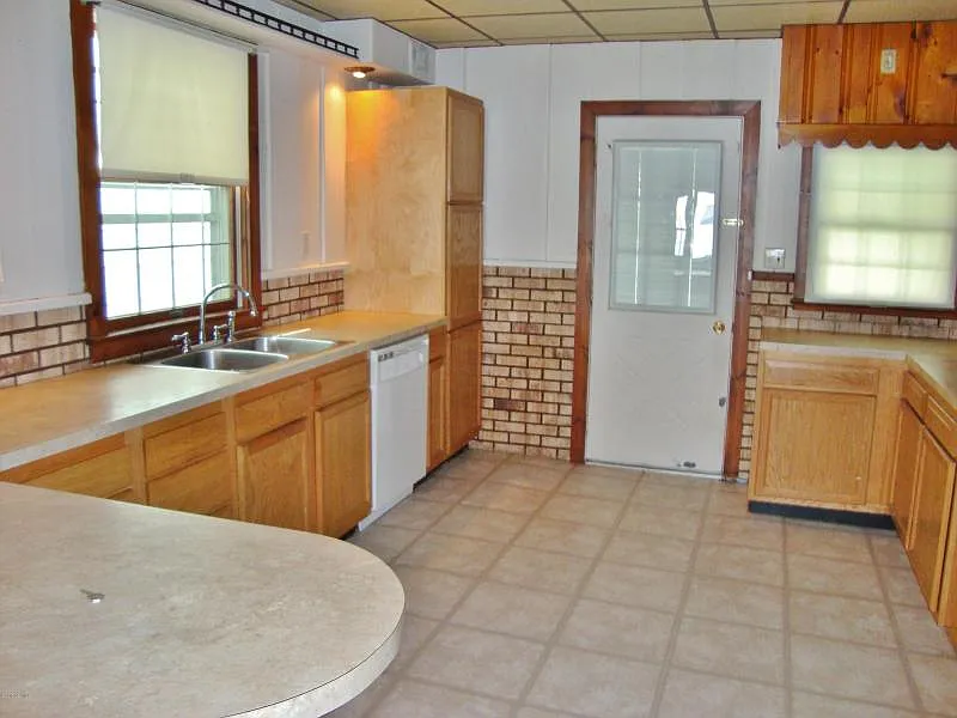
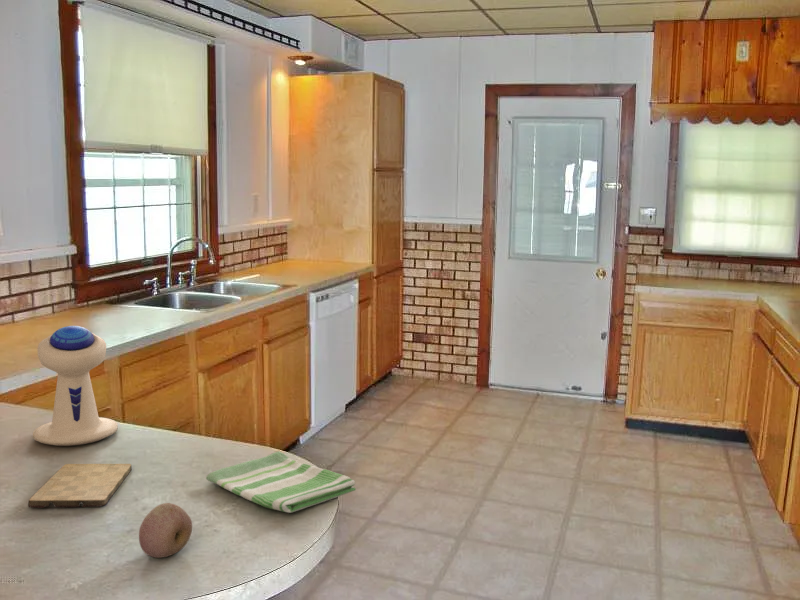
+ fruit [138,502,193,559]
+ cutting board [27,463,133,509]
+ speaker [32,325,119,447]
+ dish towel [205,450,357,514]
